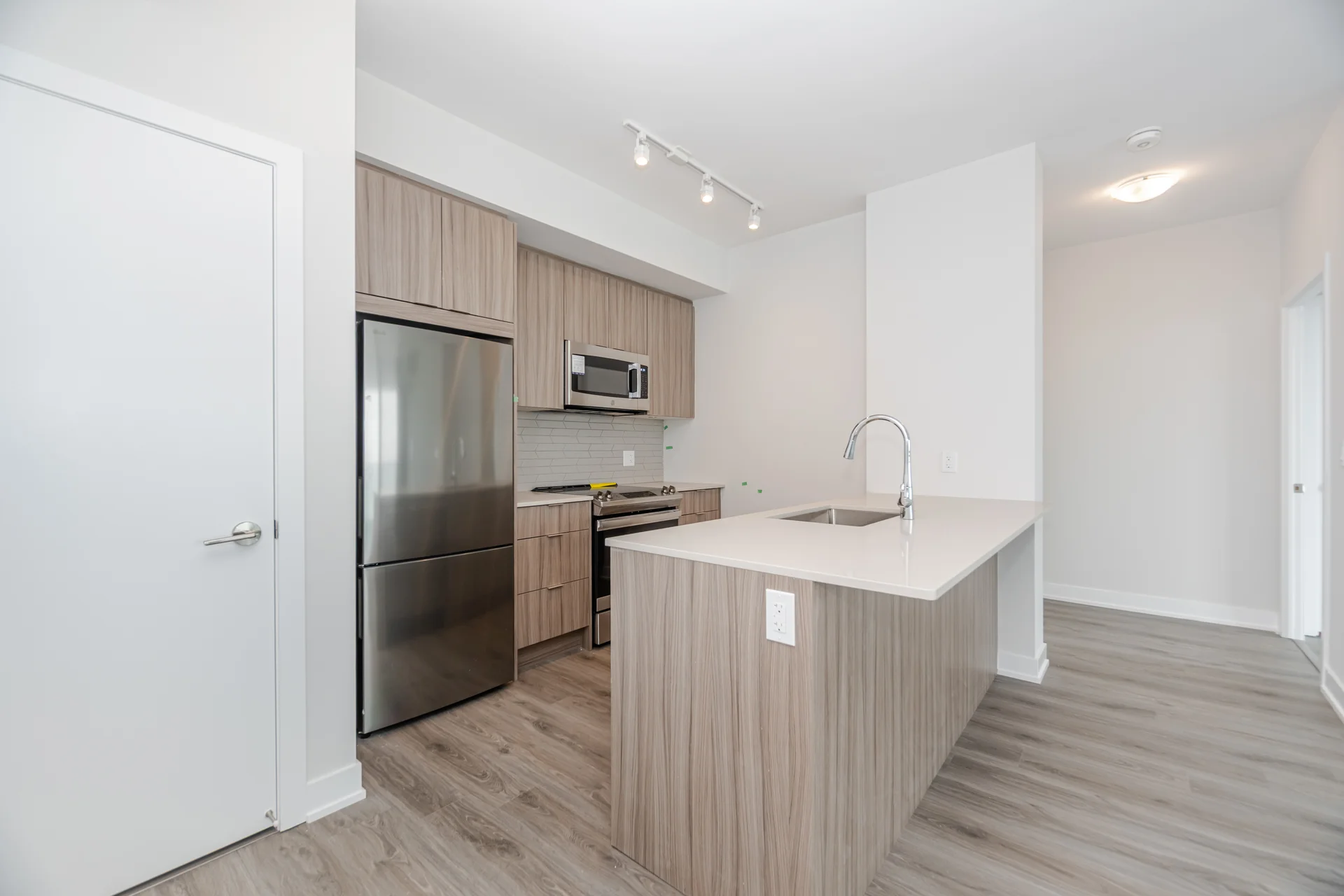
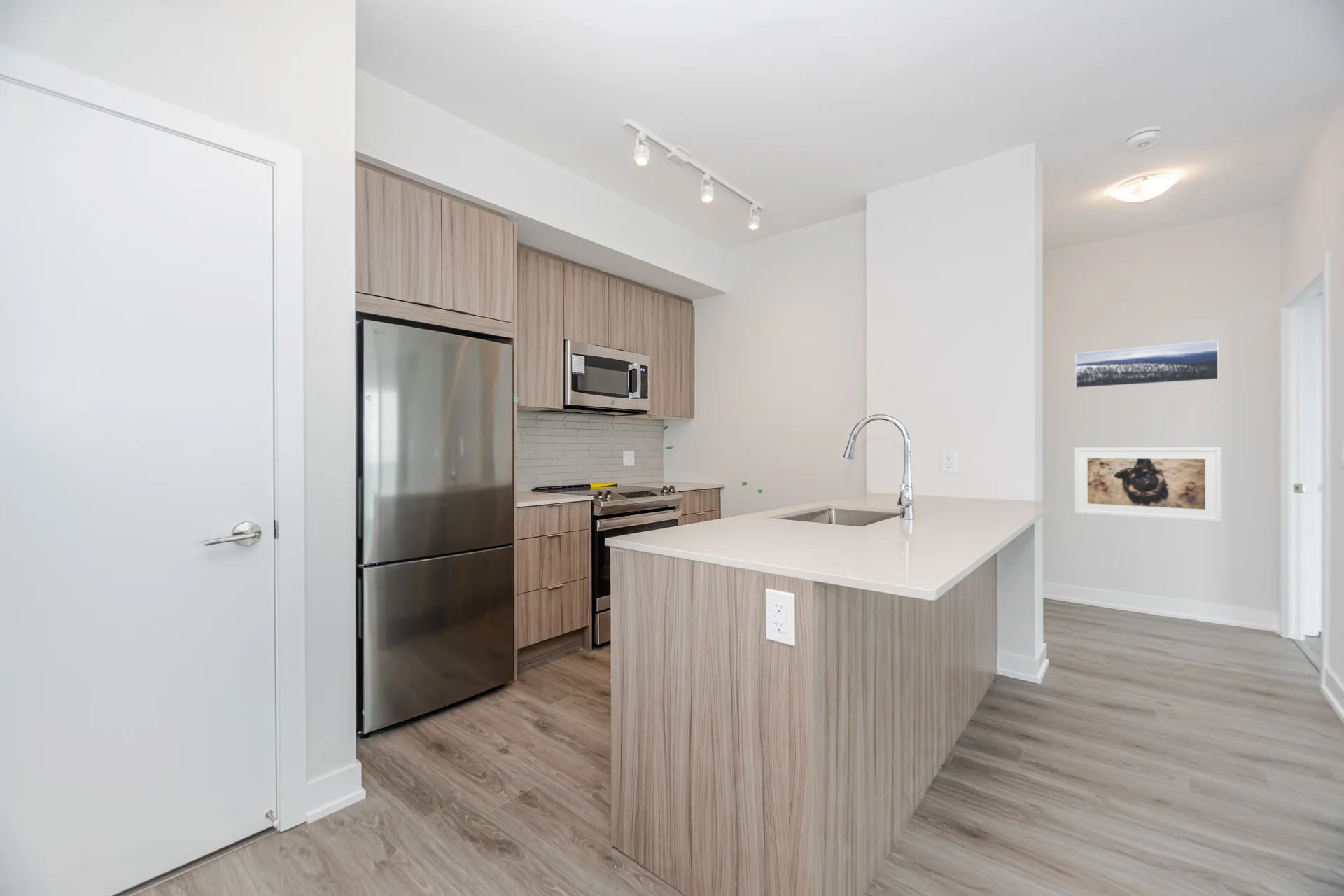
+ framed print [1075,339,1219,389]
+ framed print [1074,447,1222,523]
